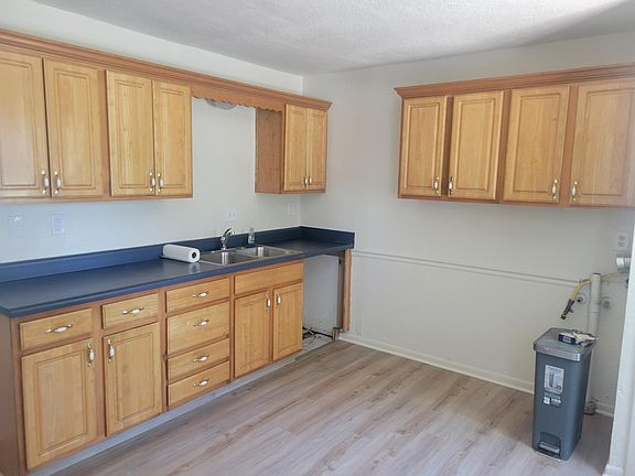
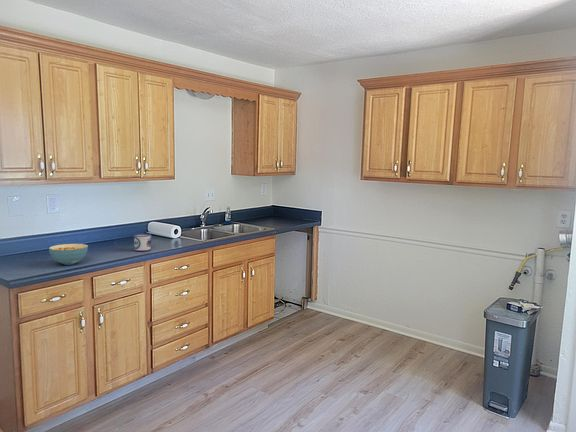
+ mug [133,233,153,252]
+ cereal bowl [48,243,89,266]
